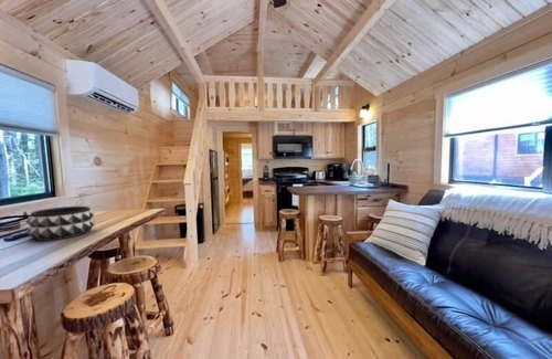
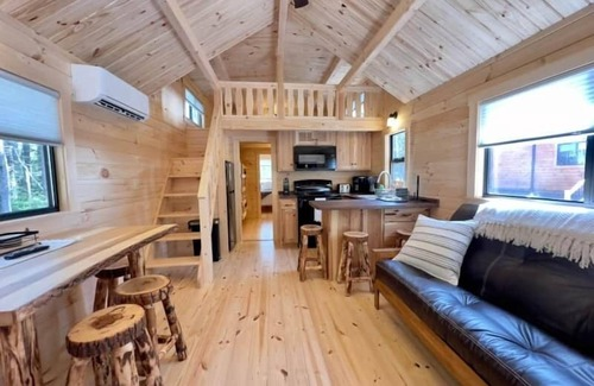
- decorative bowl [24,205,96,242]
